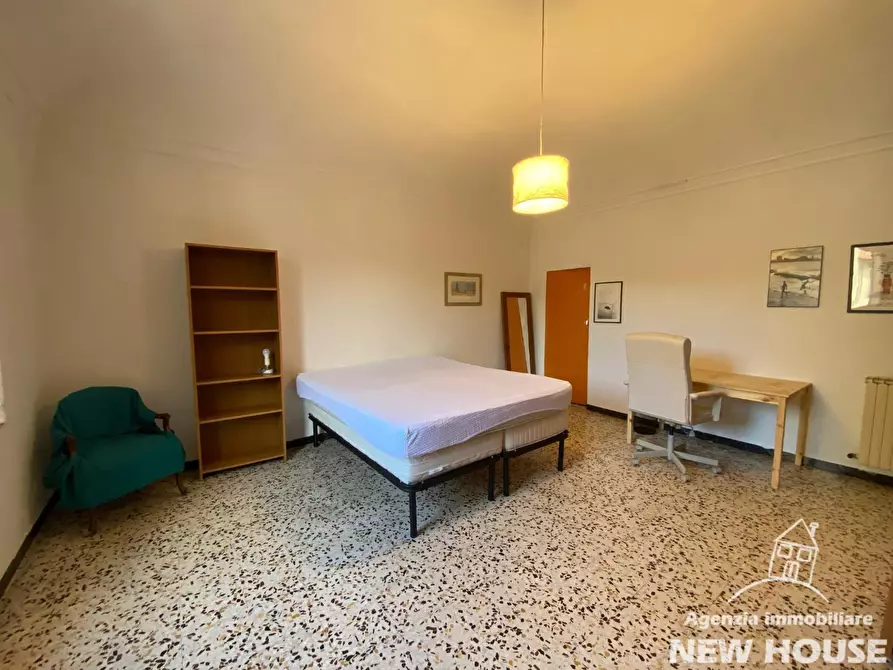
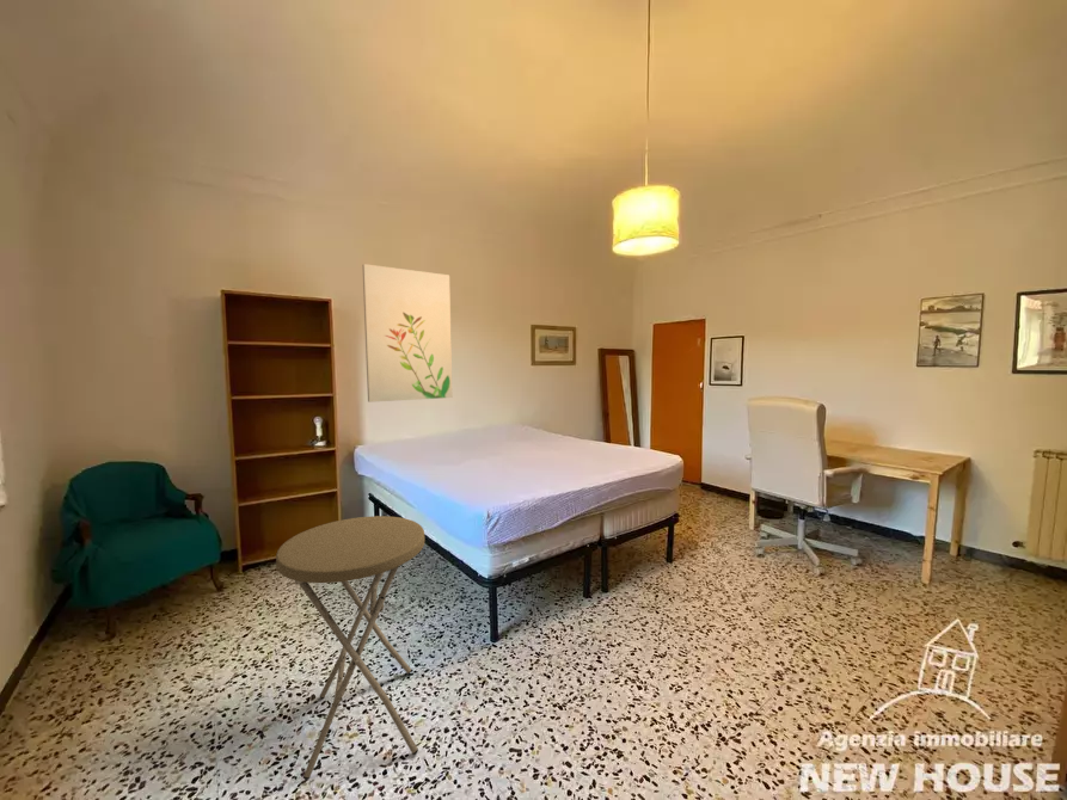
+ side table [275,515,425,781]
+ wall art [362,263,454,404]
